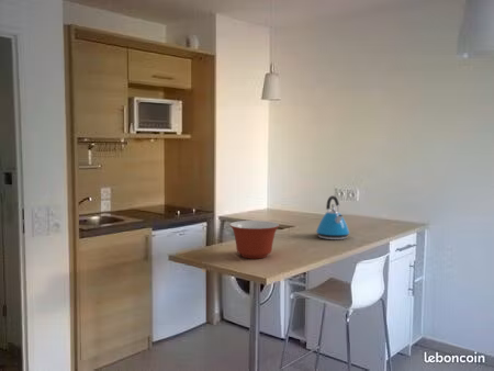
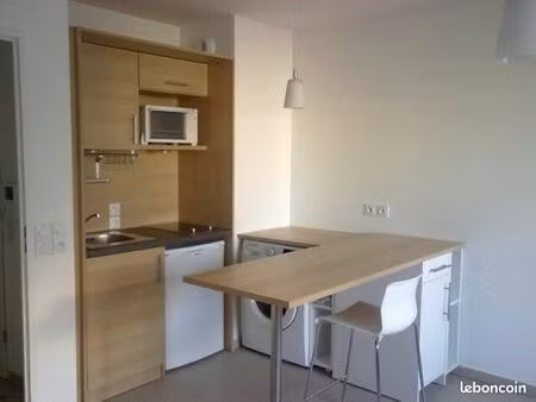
- kettle [315,194,350,240]
- mixing bowl [228,220,281,259]
